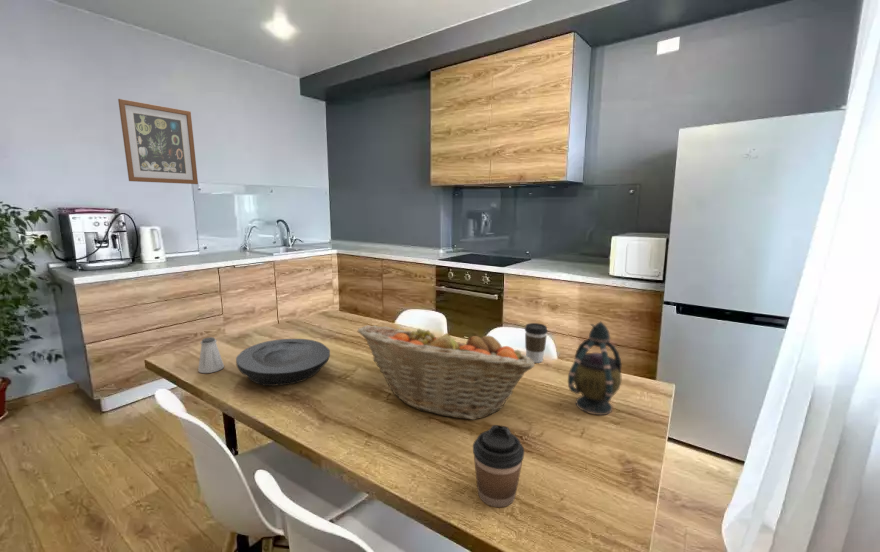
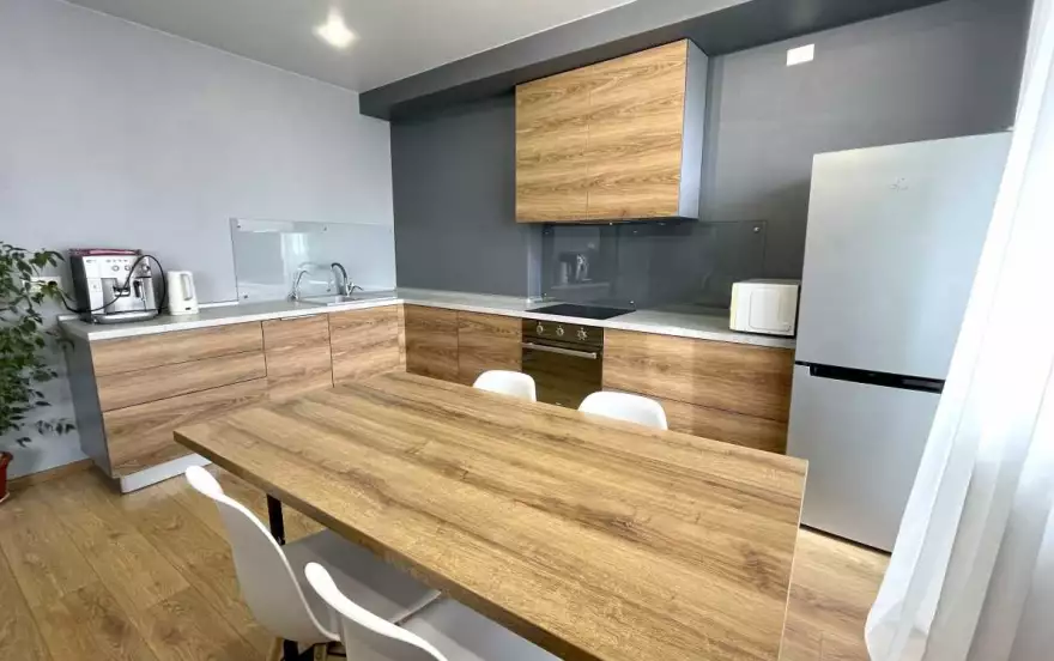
- plate [235,338,331,387]
- wall art [117,98,199,185]
- coffee cup [472,424,525,508]
- fruit basket [357,324,536,421]
- coffee cup [524,322,549,364]
- teapot [567,321,623,416]
- saltshaker [197,336,225,374]
